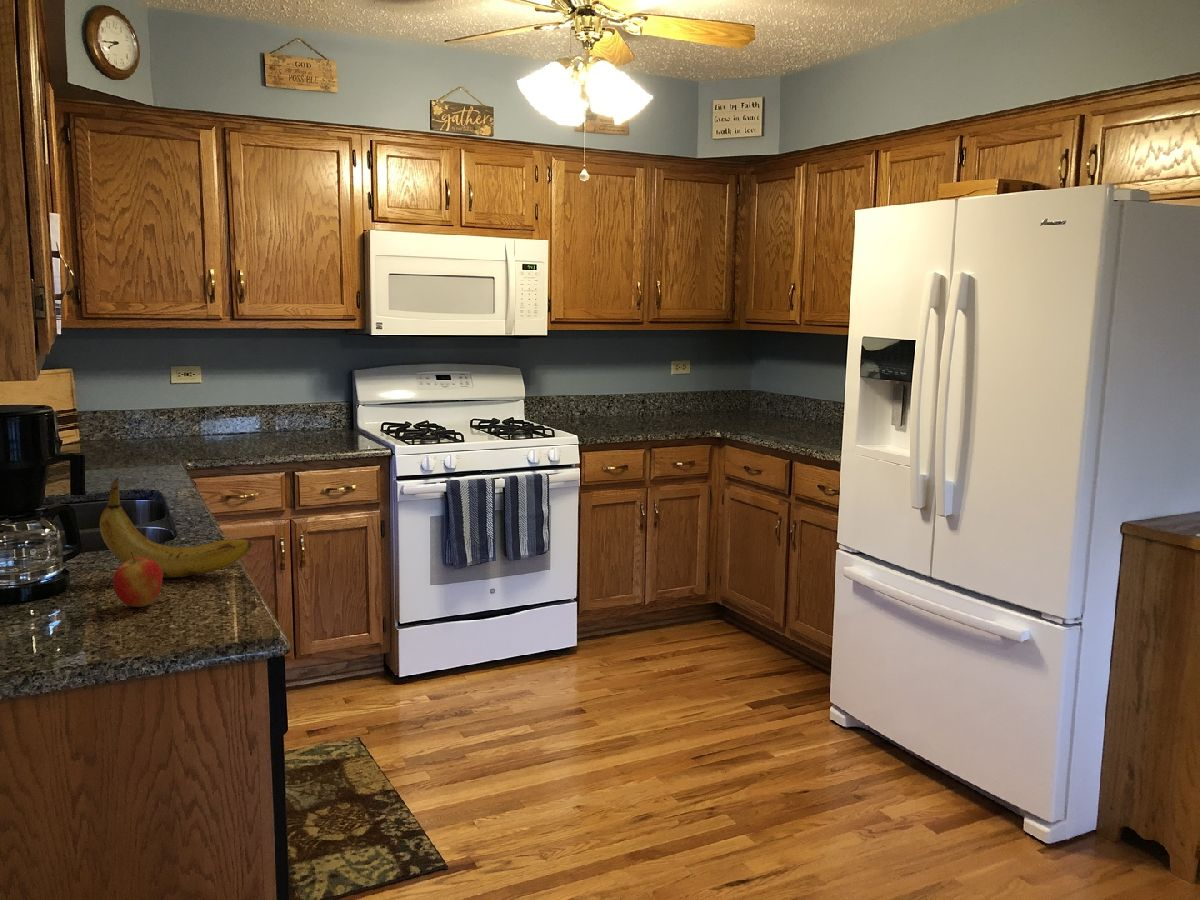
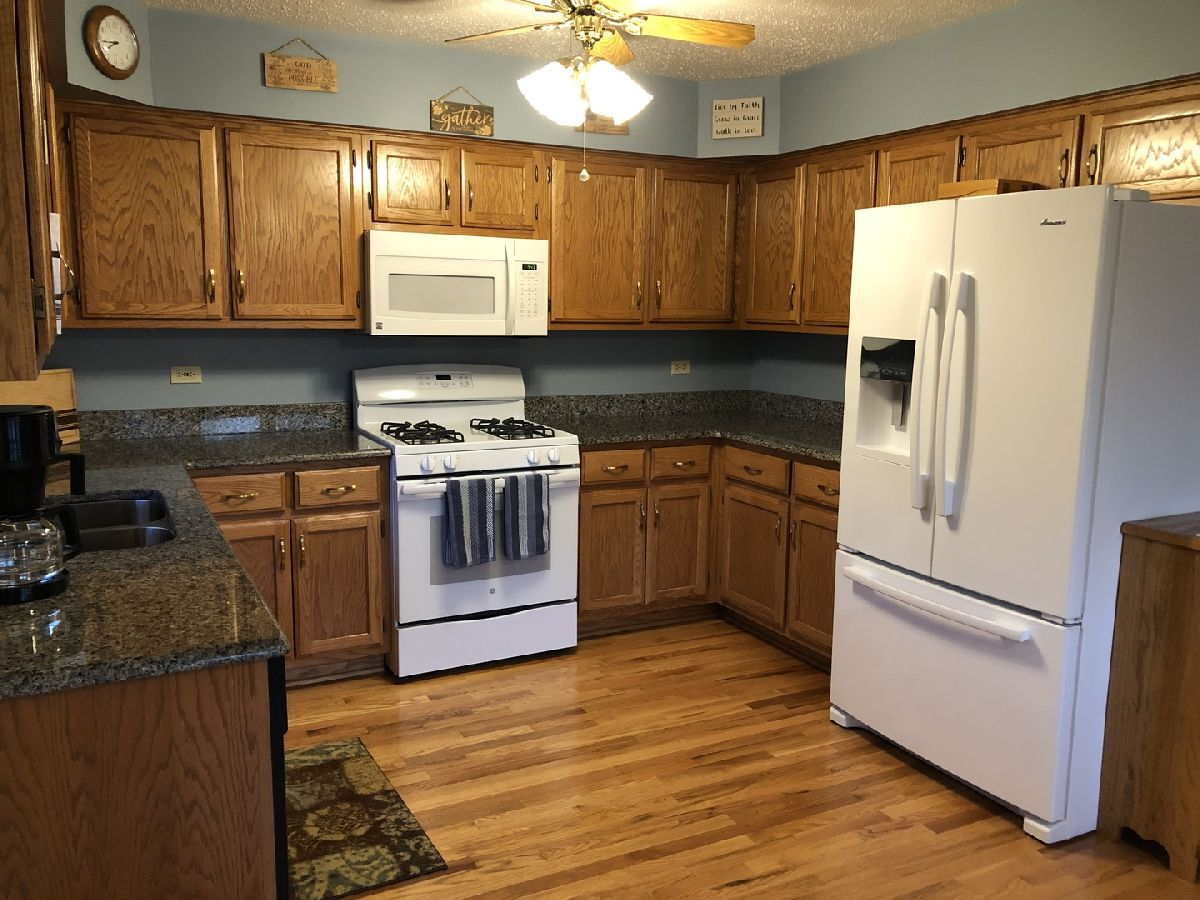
- banana [99,477,252,579]
- apple [112,552,164,608]
